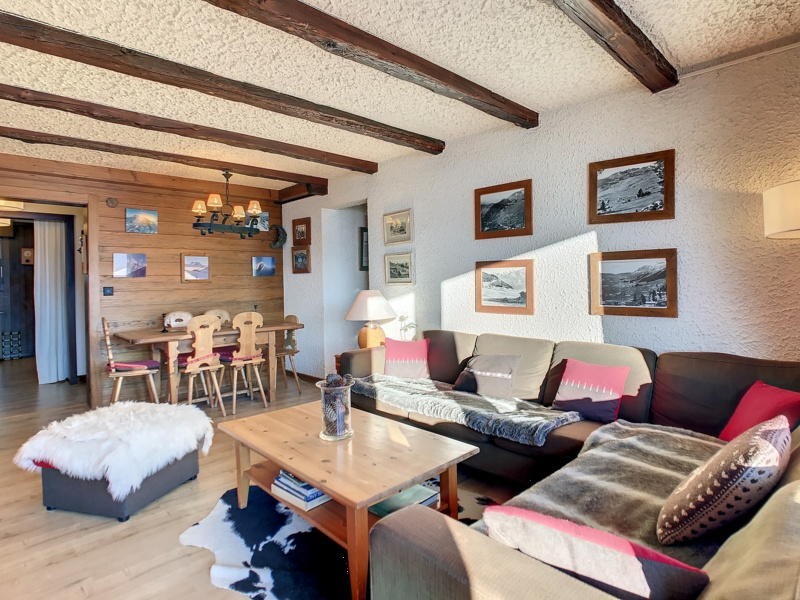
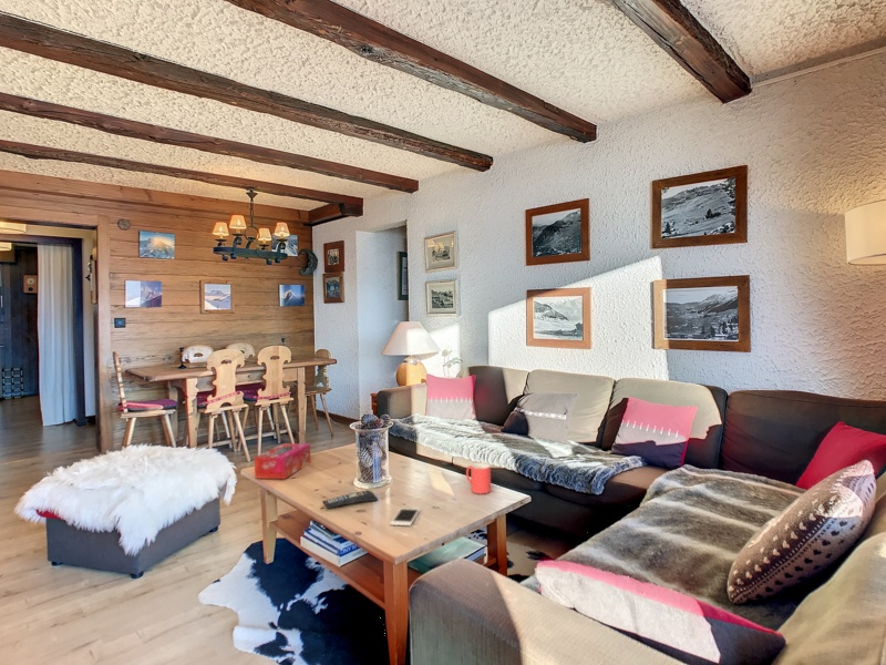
+ remote control [321,489,379,510]
+ tissue box [254,442,311,480]
+ mug [465,462,492,494]
+ cell phone [390,507,421,526]
